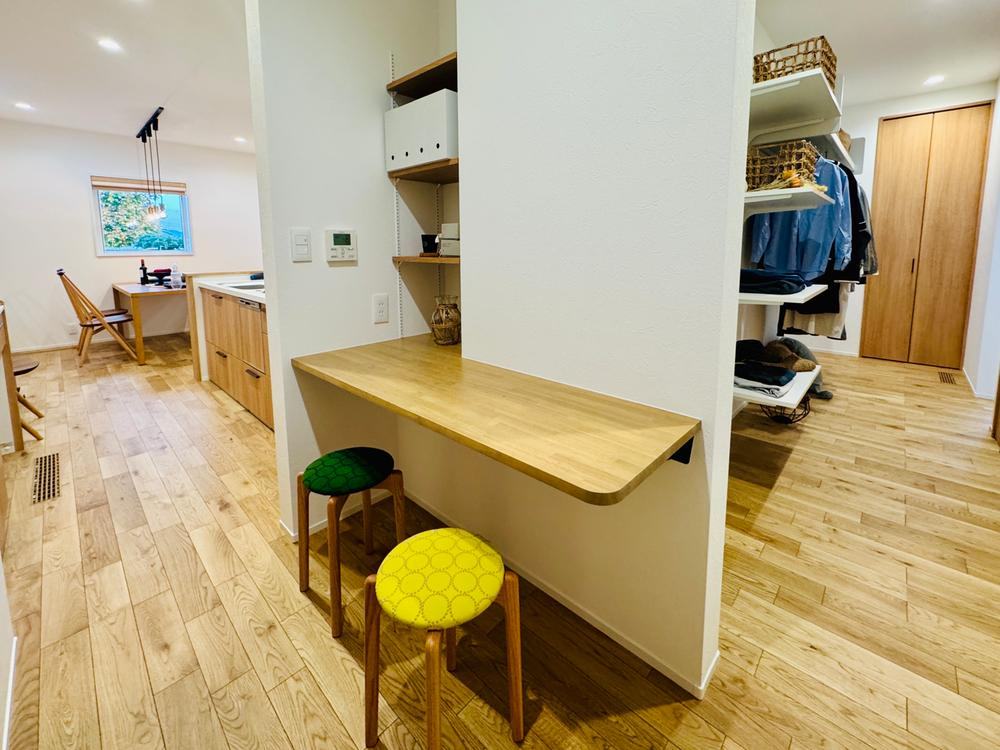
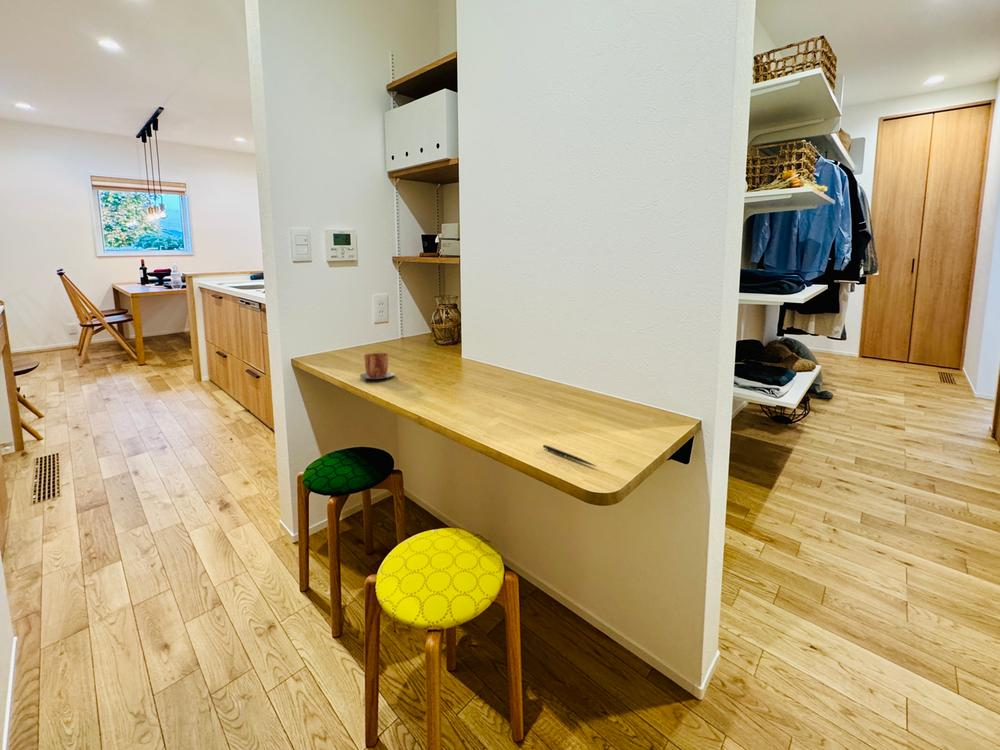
+ pen [542,444,597,467]
+ mug [358,352,395,380]
